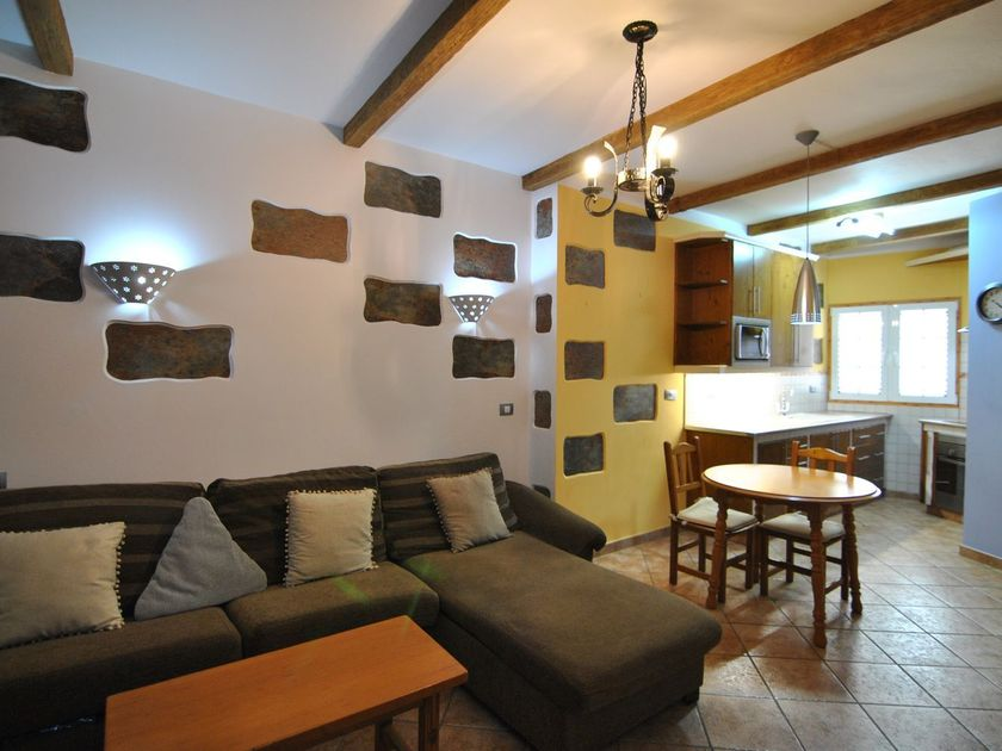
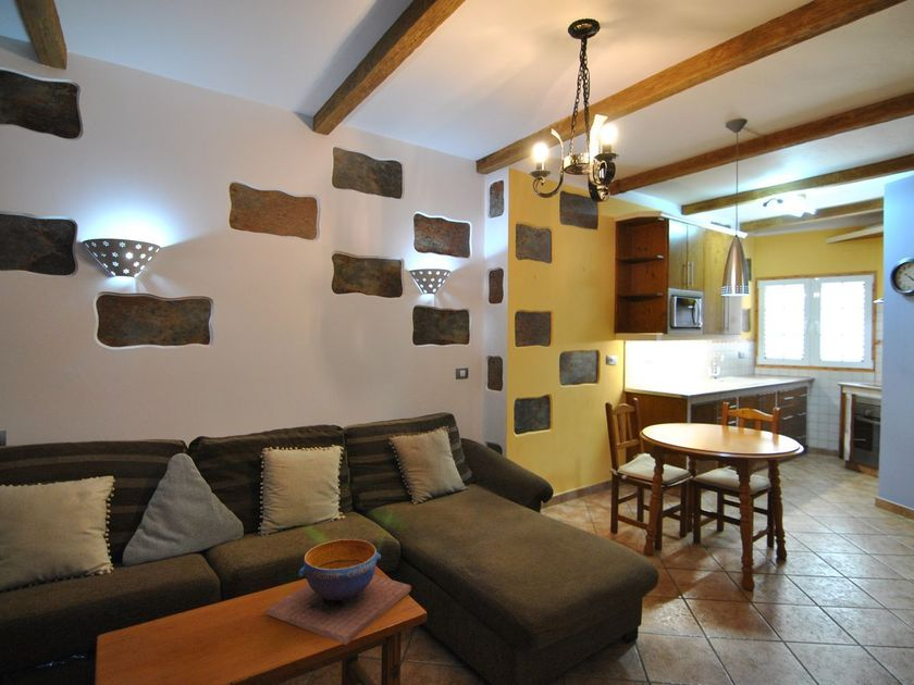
+ decorative bowl [267,538,412,646]
